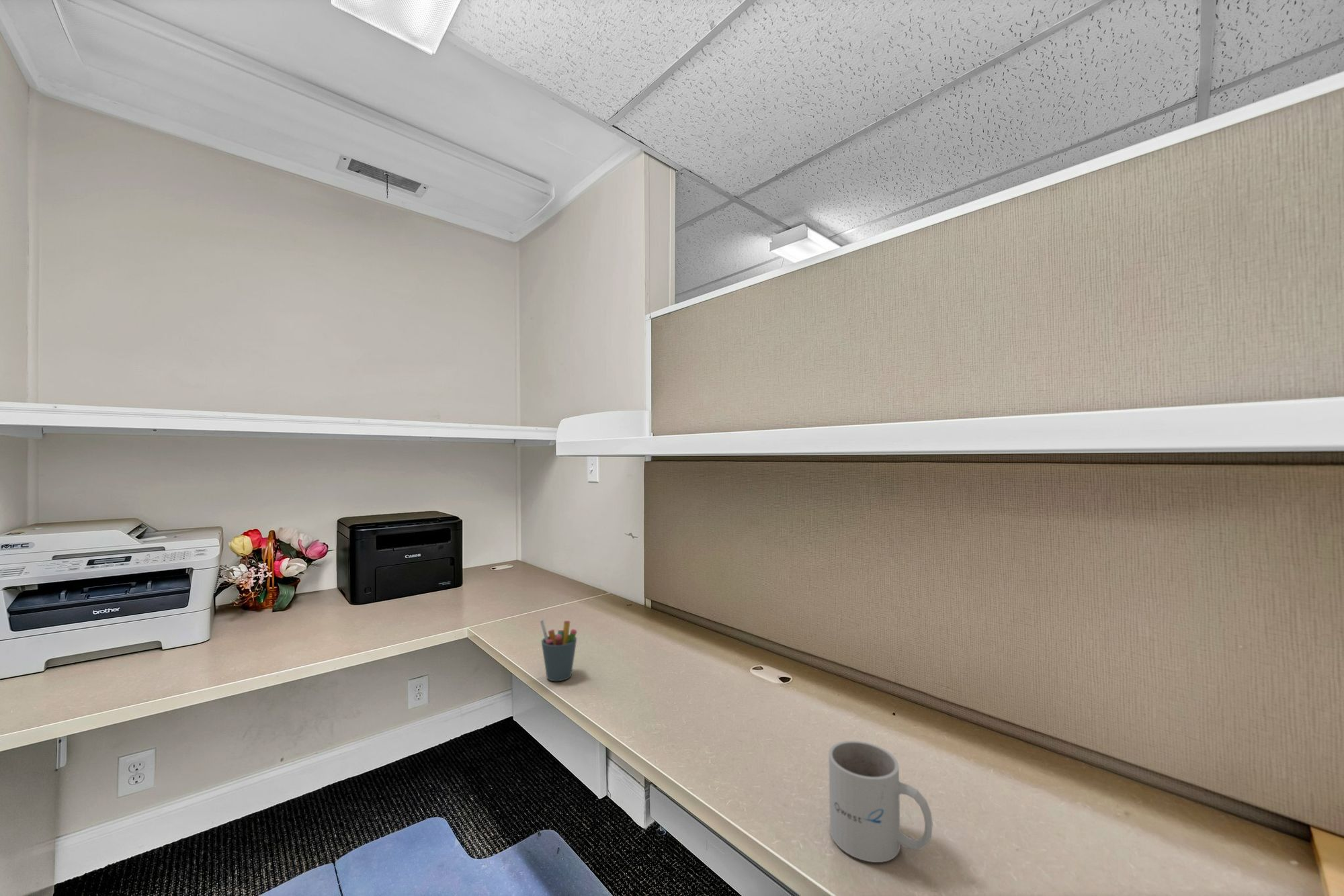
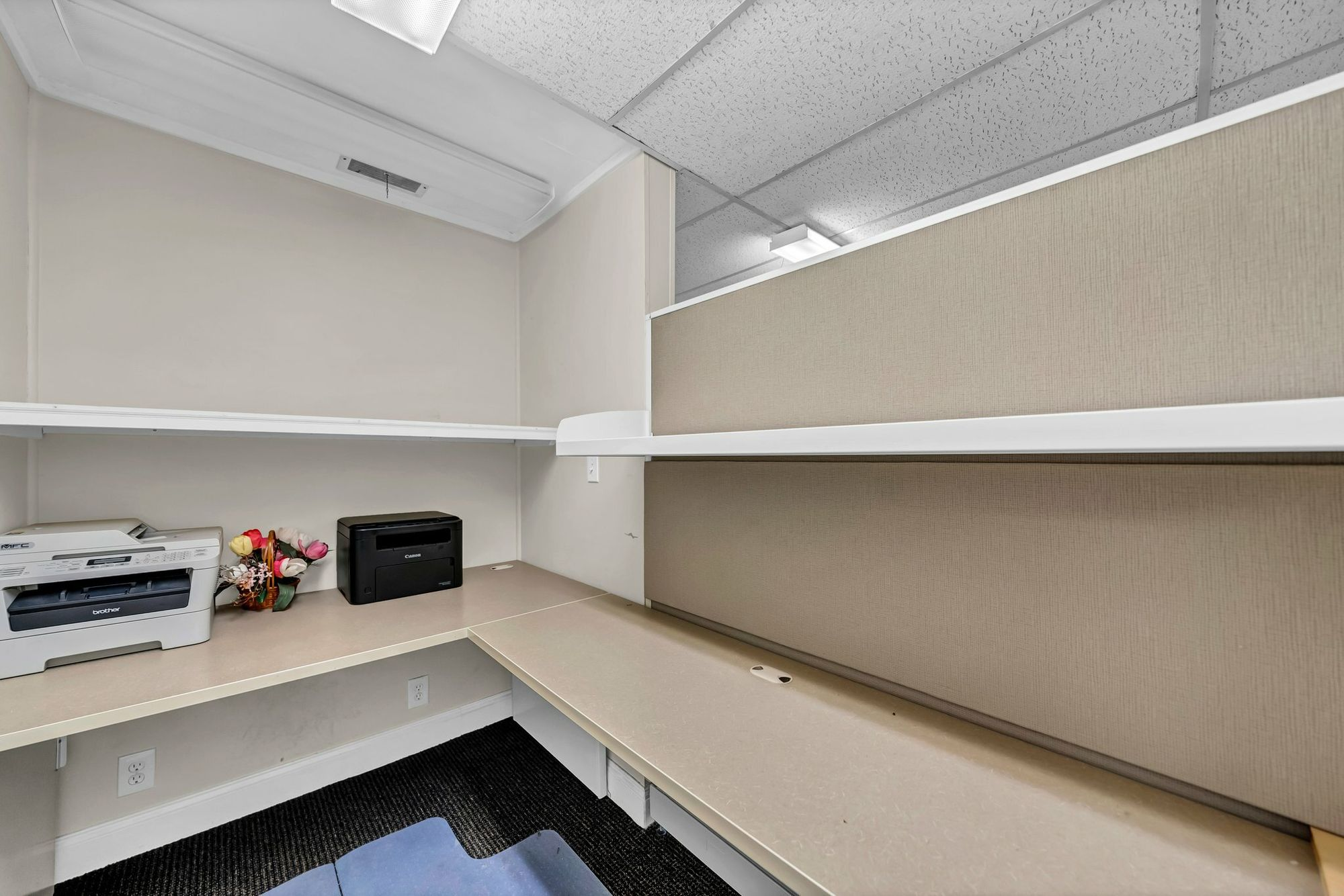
- pen holder [540,619,577,682]
- mug [828,740,933,863]
